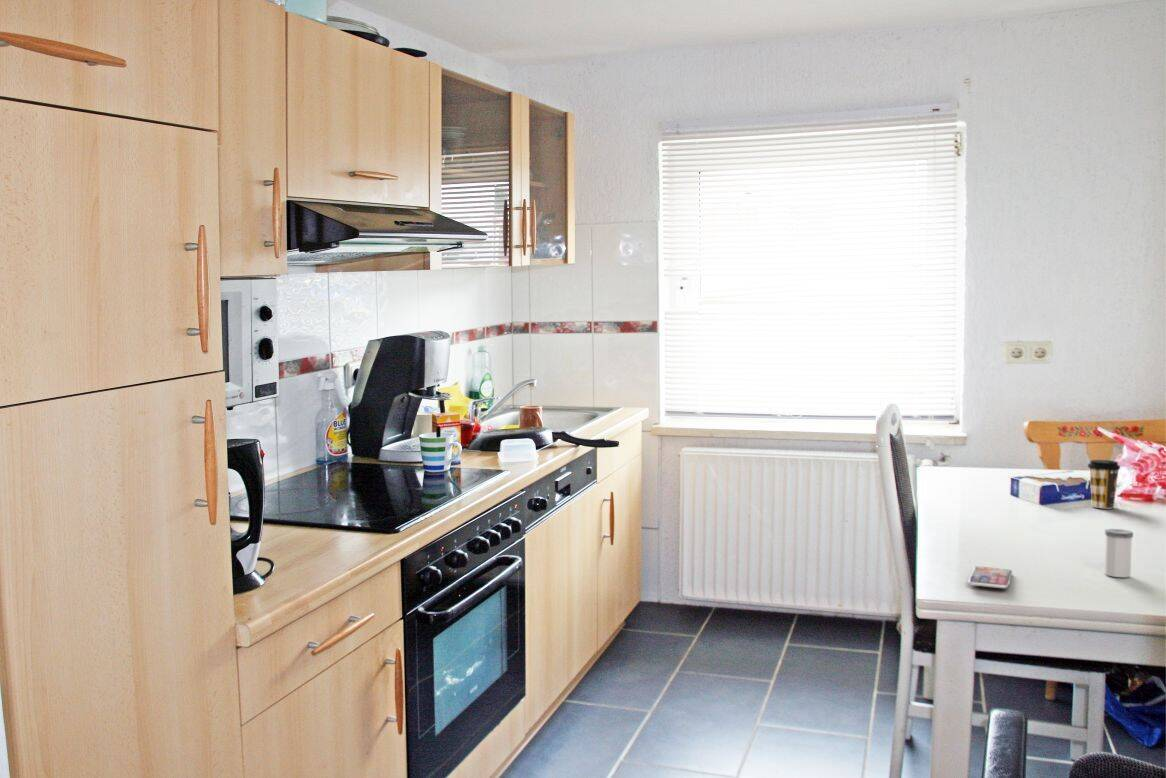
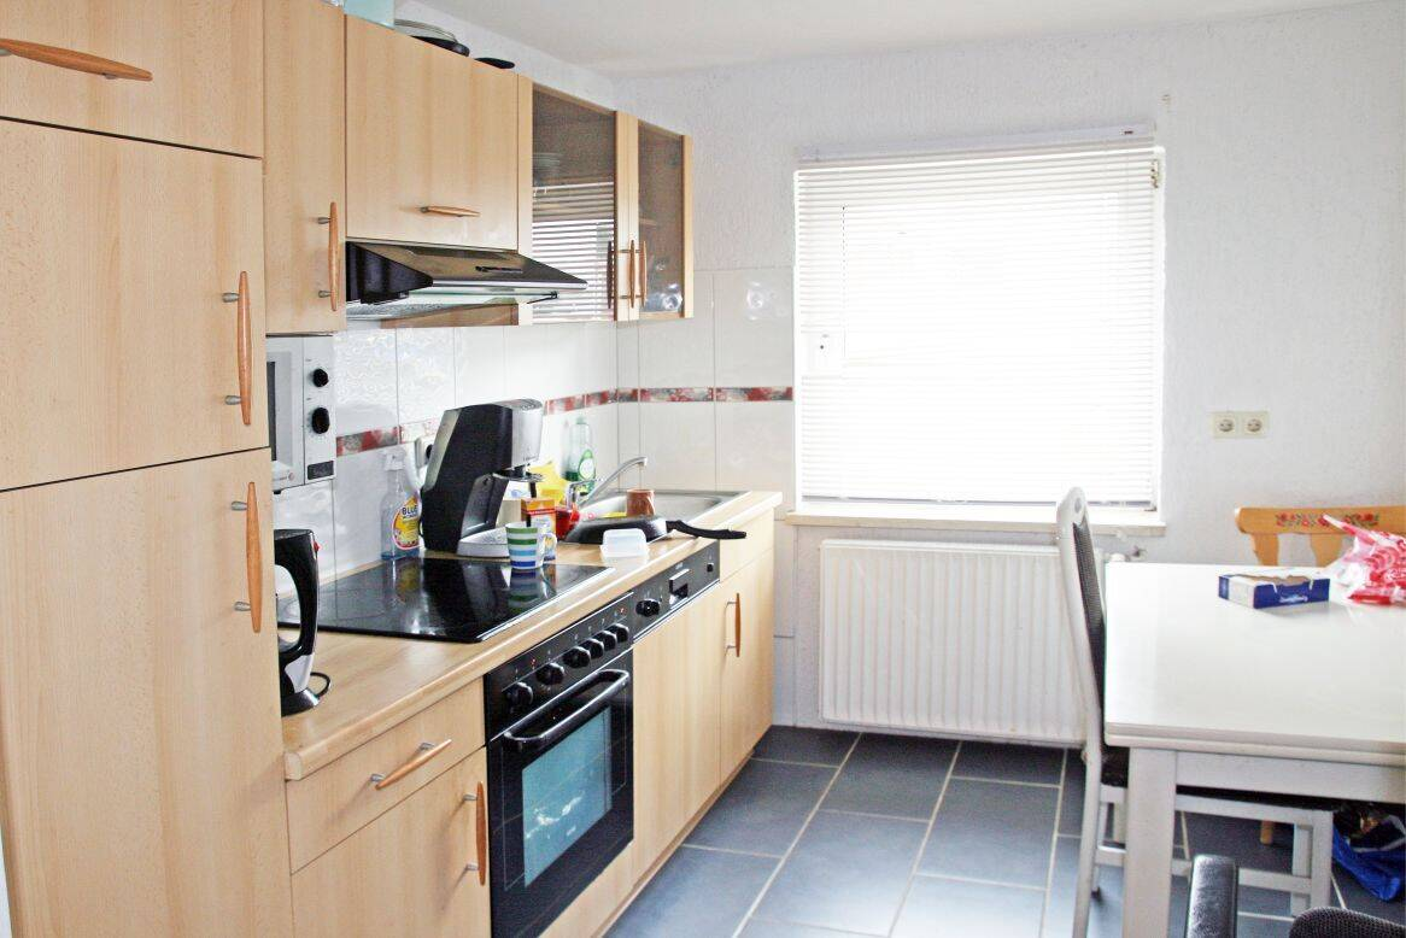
- smartphone [967,566,1013,590]
- coffee cup [1086,459,1121,509]
- salt shaker [1104,528,1134,579]
